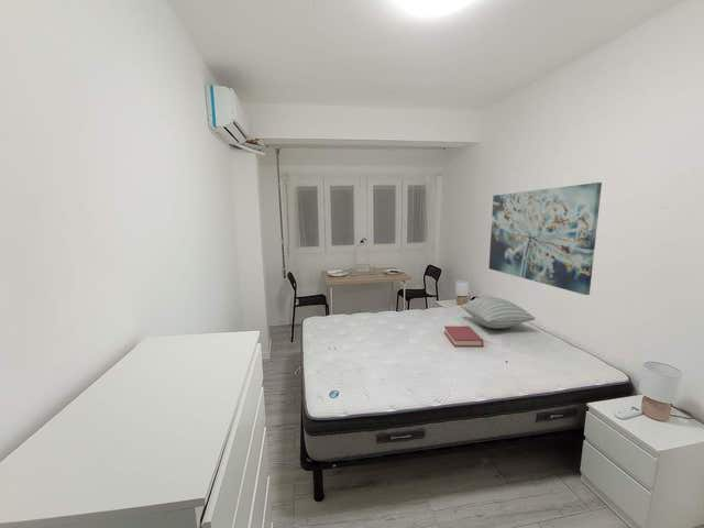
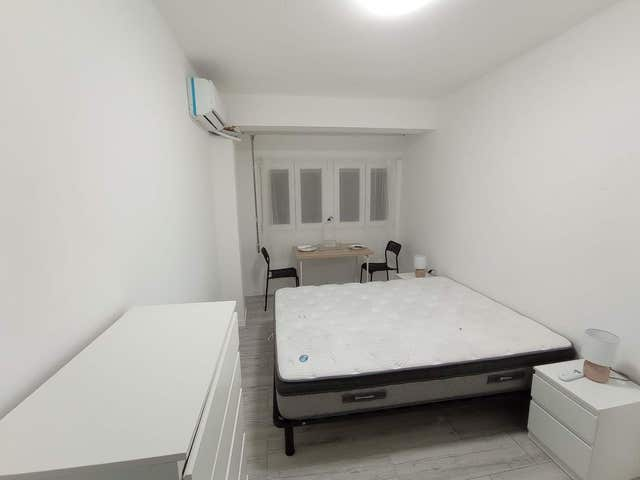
- pillow [460,296,537,330]
- wall art [488,182,603,296]
- hardback book [443,326,485,348]
